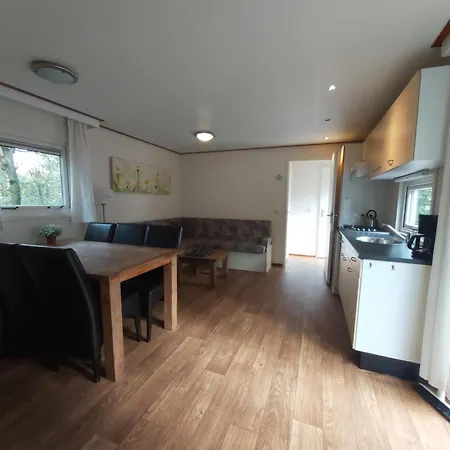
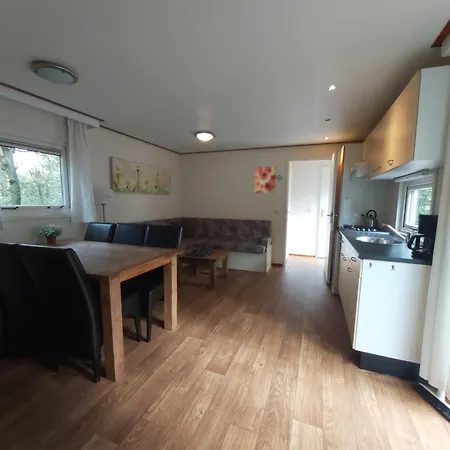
+ wall art [253,166,277,195]
